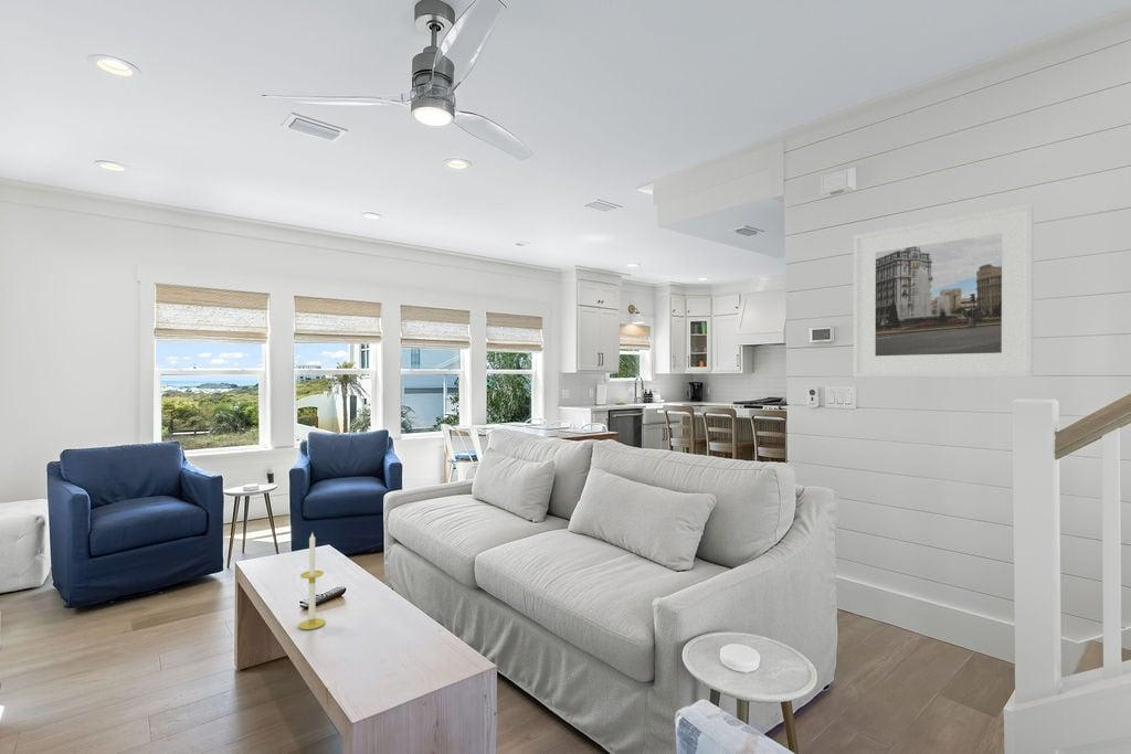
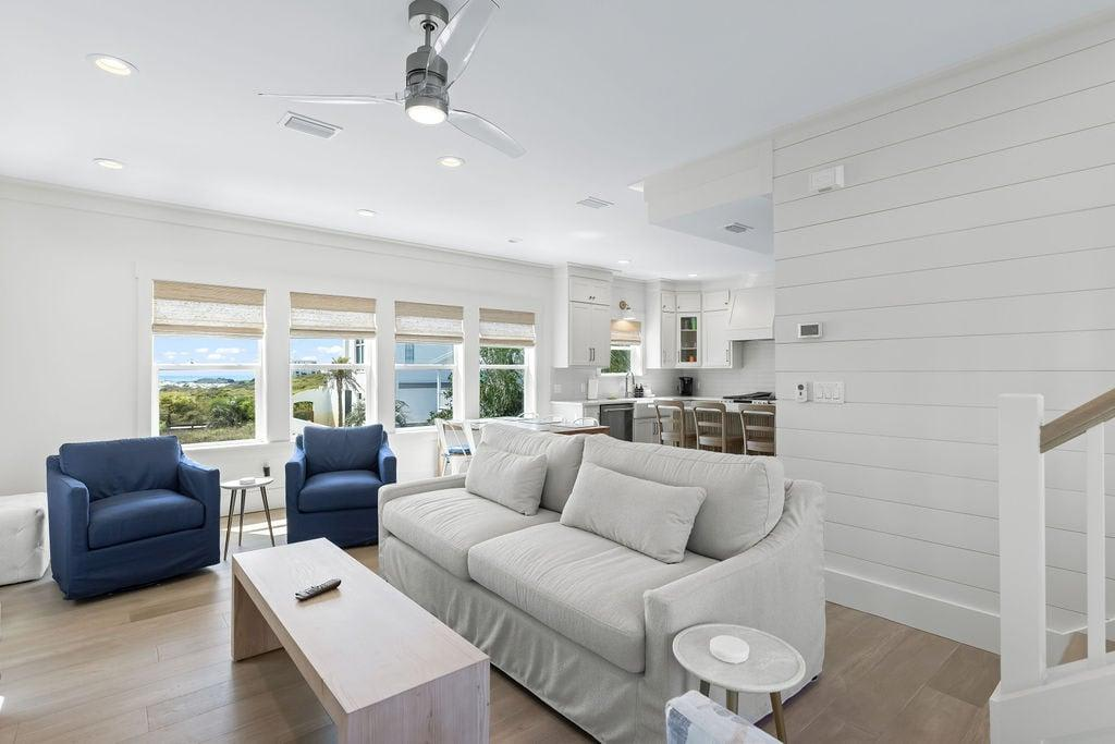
- candle [297,532,326,630]
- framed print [853,202,1035,379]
